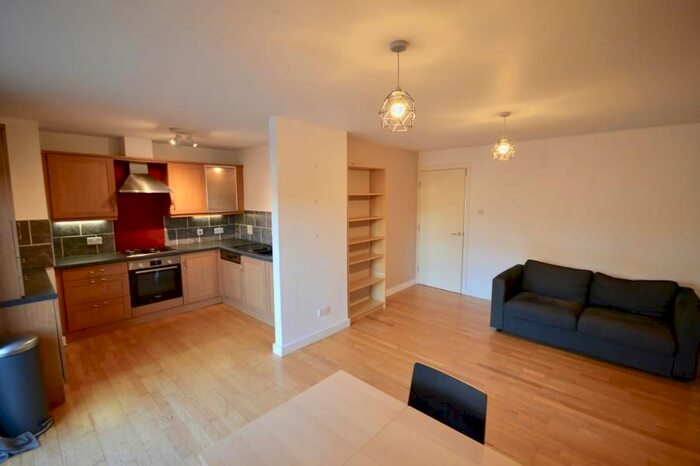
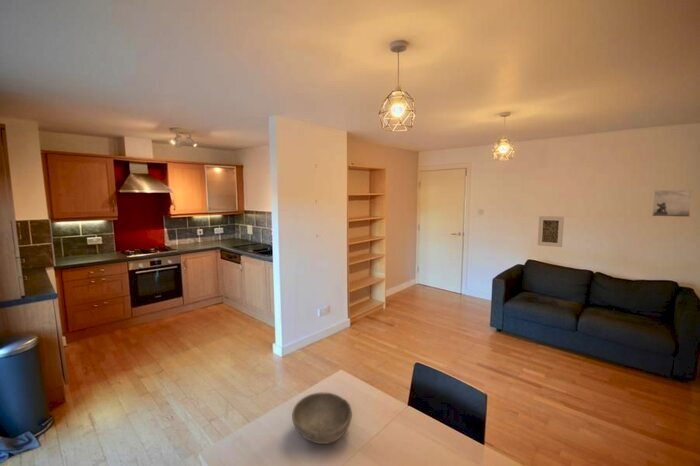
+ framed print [537,215,565,248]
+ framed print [651,189,693,218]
+ bowl [291,392,353,445]
